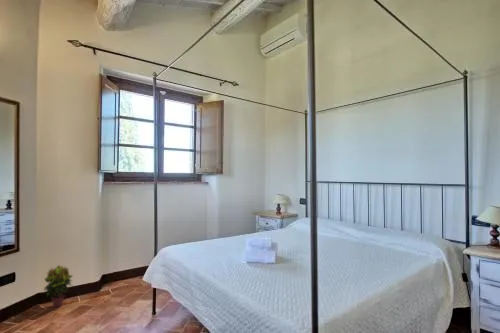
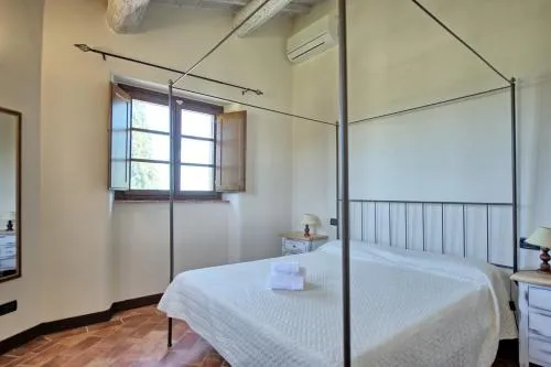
- potted plant [42,264,75,308]
